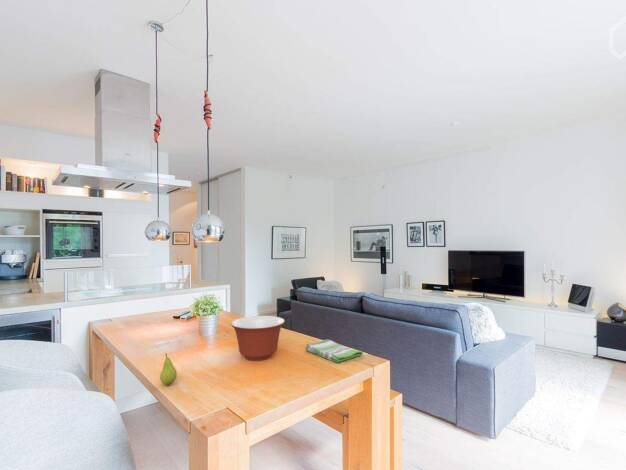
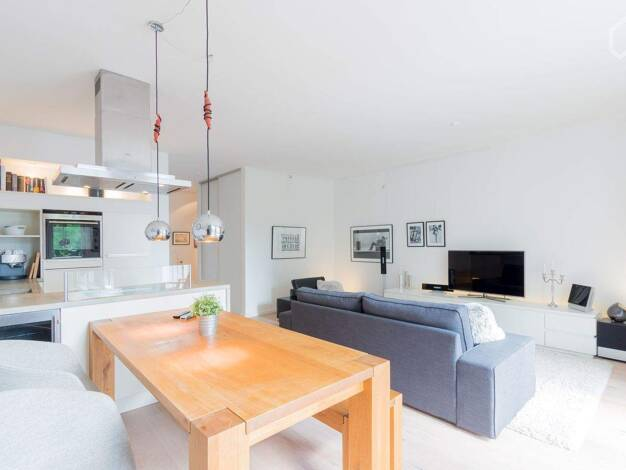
- mixing bowl [230,315,286,361]
- dish towel [304,338,364,363]
- fruit [159,353,178,386]
